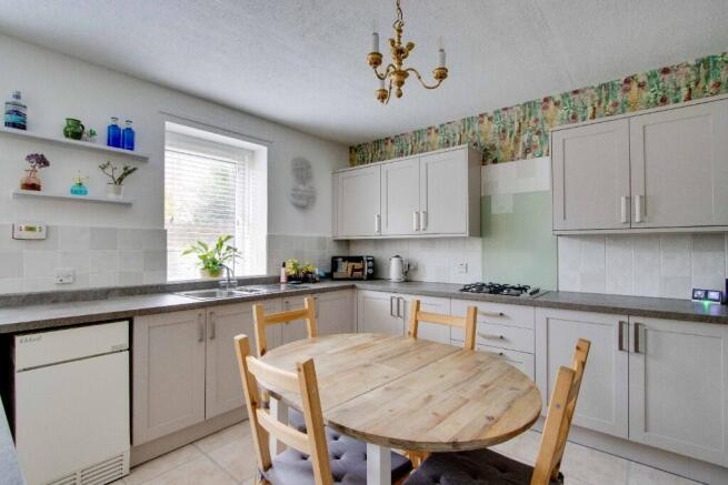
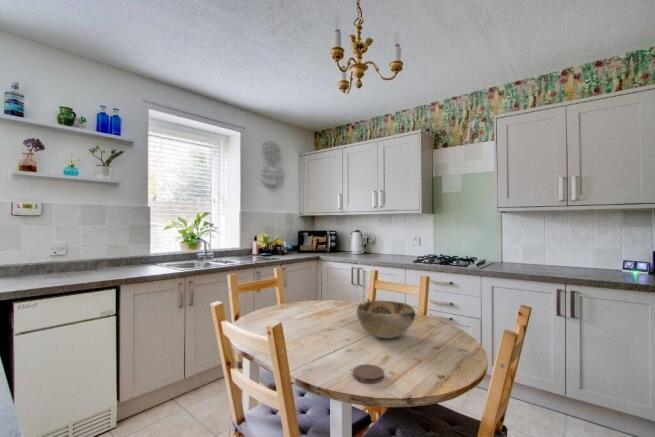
+ decorative bowl [356,300,416,339]
+ coaster [352,363,385,384]
